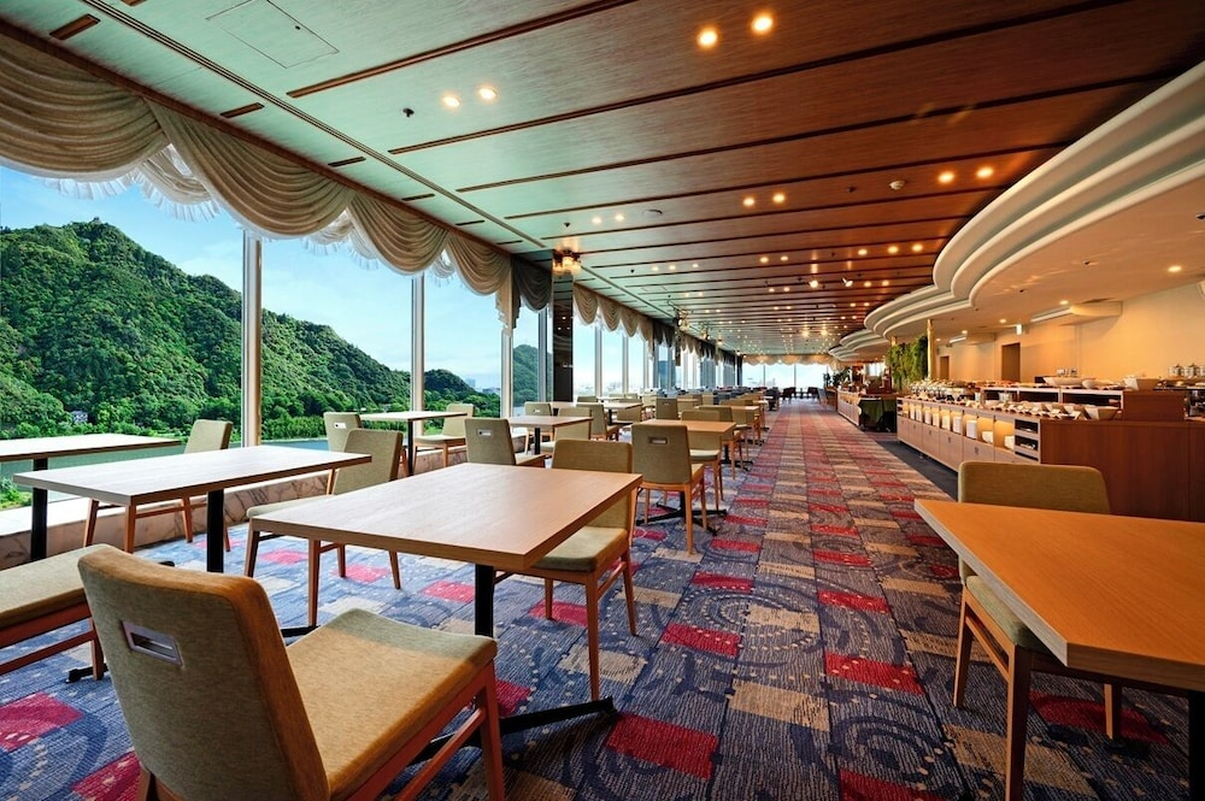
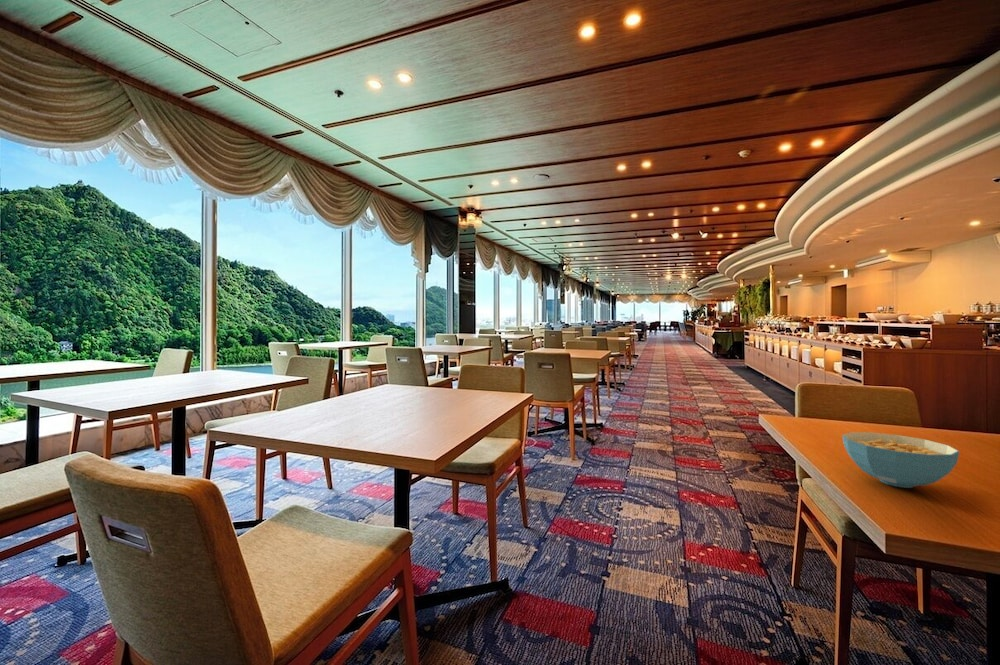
+ cereal bowl [841,431,961,489]
